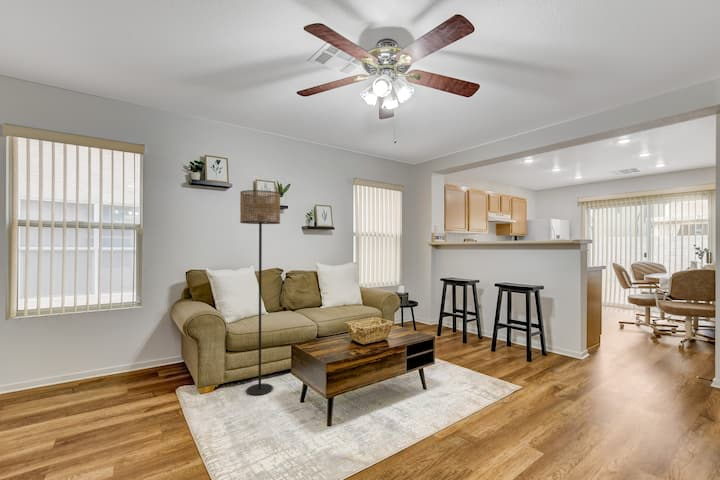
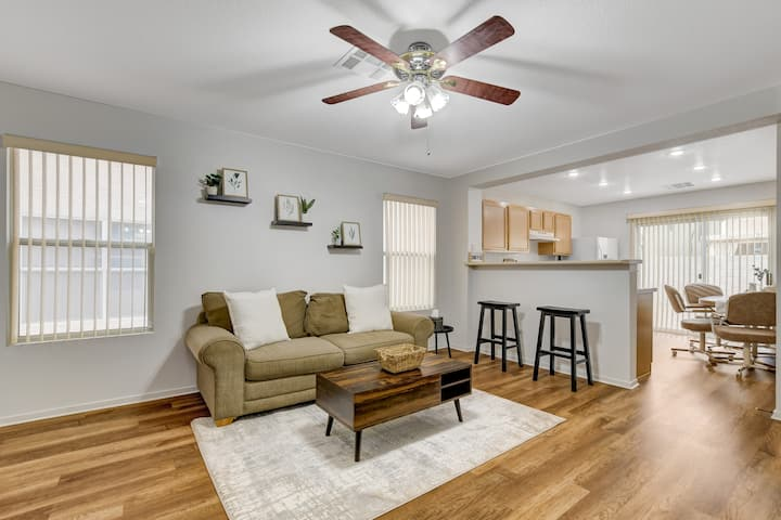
- floor lamp [239,189,281,396]
